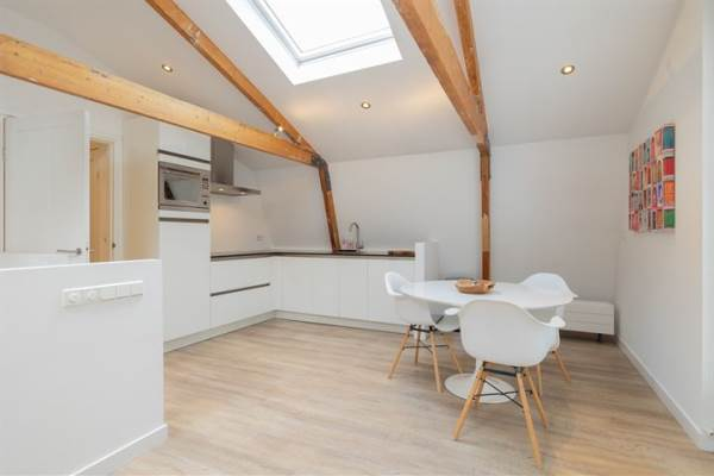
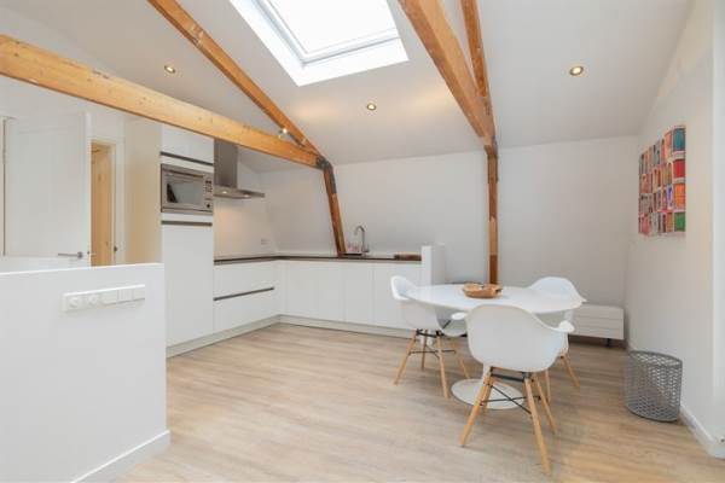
+ waste bin [622,349,684,423]
